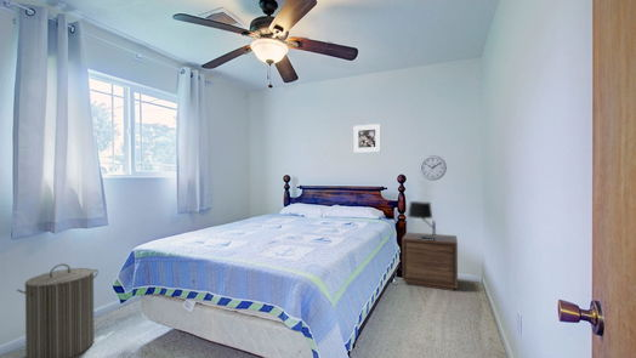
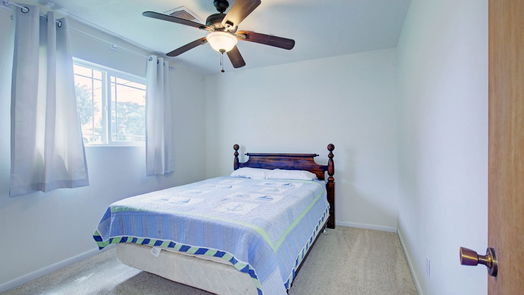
- nightstand [401,231,459,292]
- laundry hamper [16,263,100,358]
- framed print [352,123,382,154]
- wall clock [419,154,448,182]
- table lamp [407,200,437,240]
